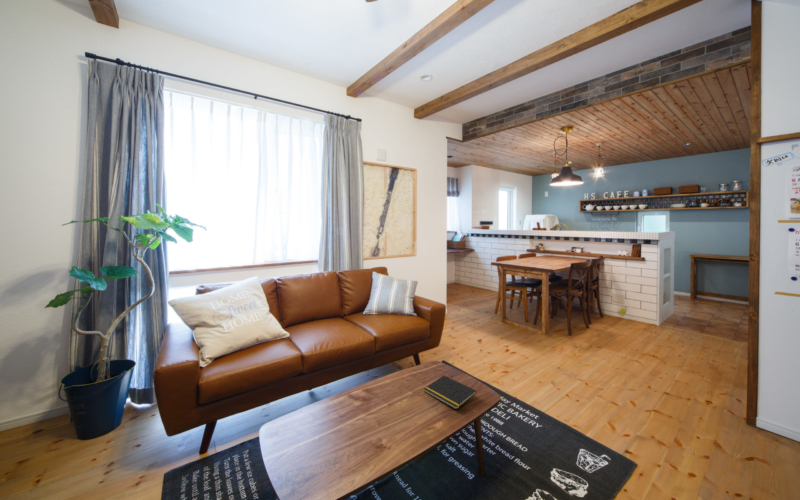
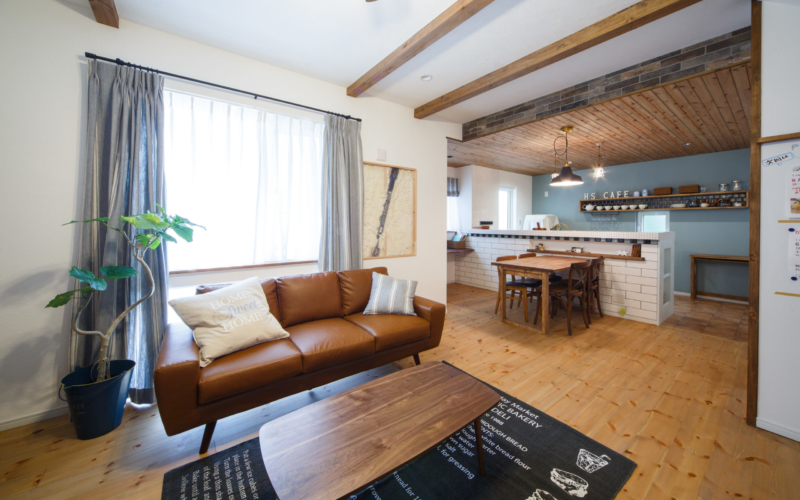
- notepad [423,374,478,410]
